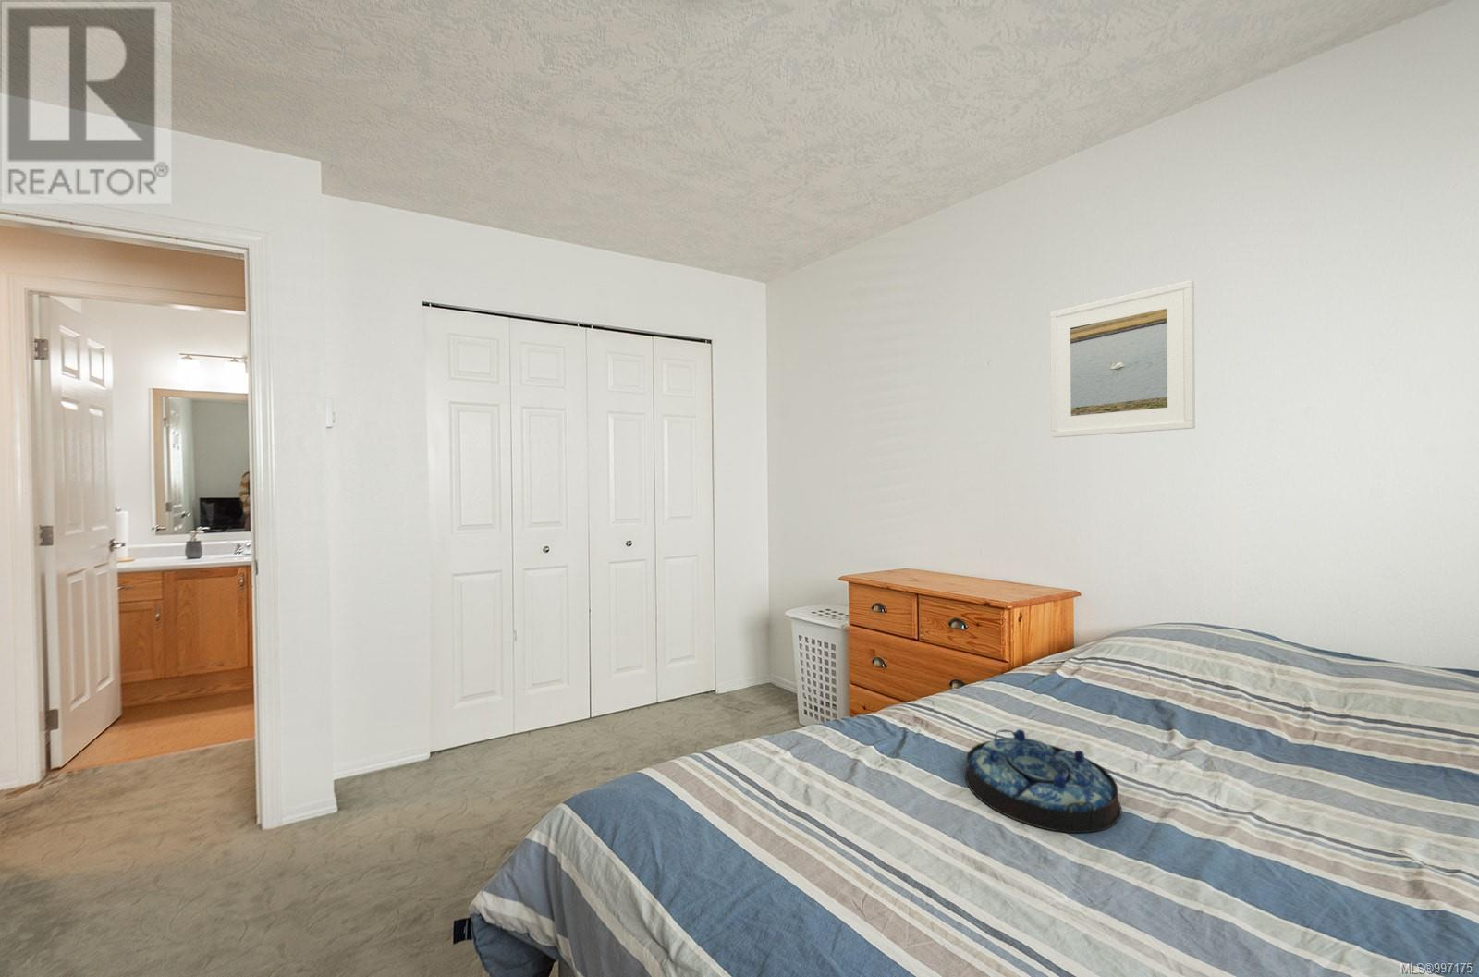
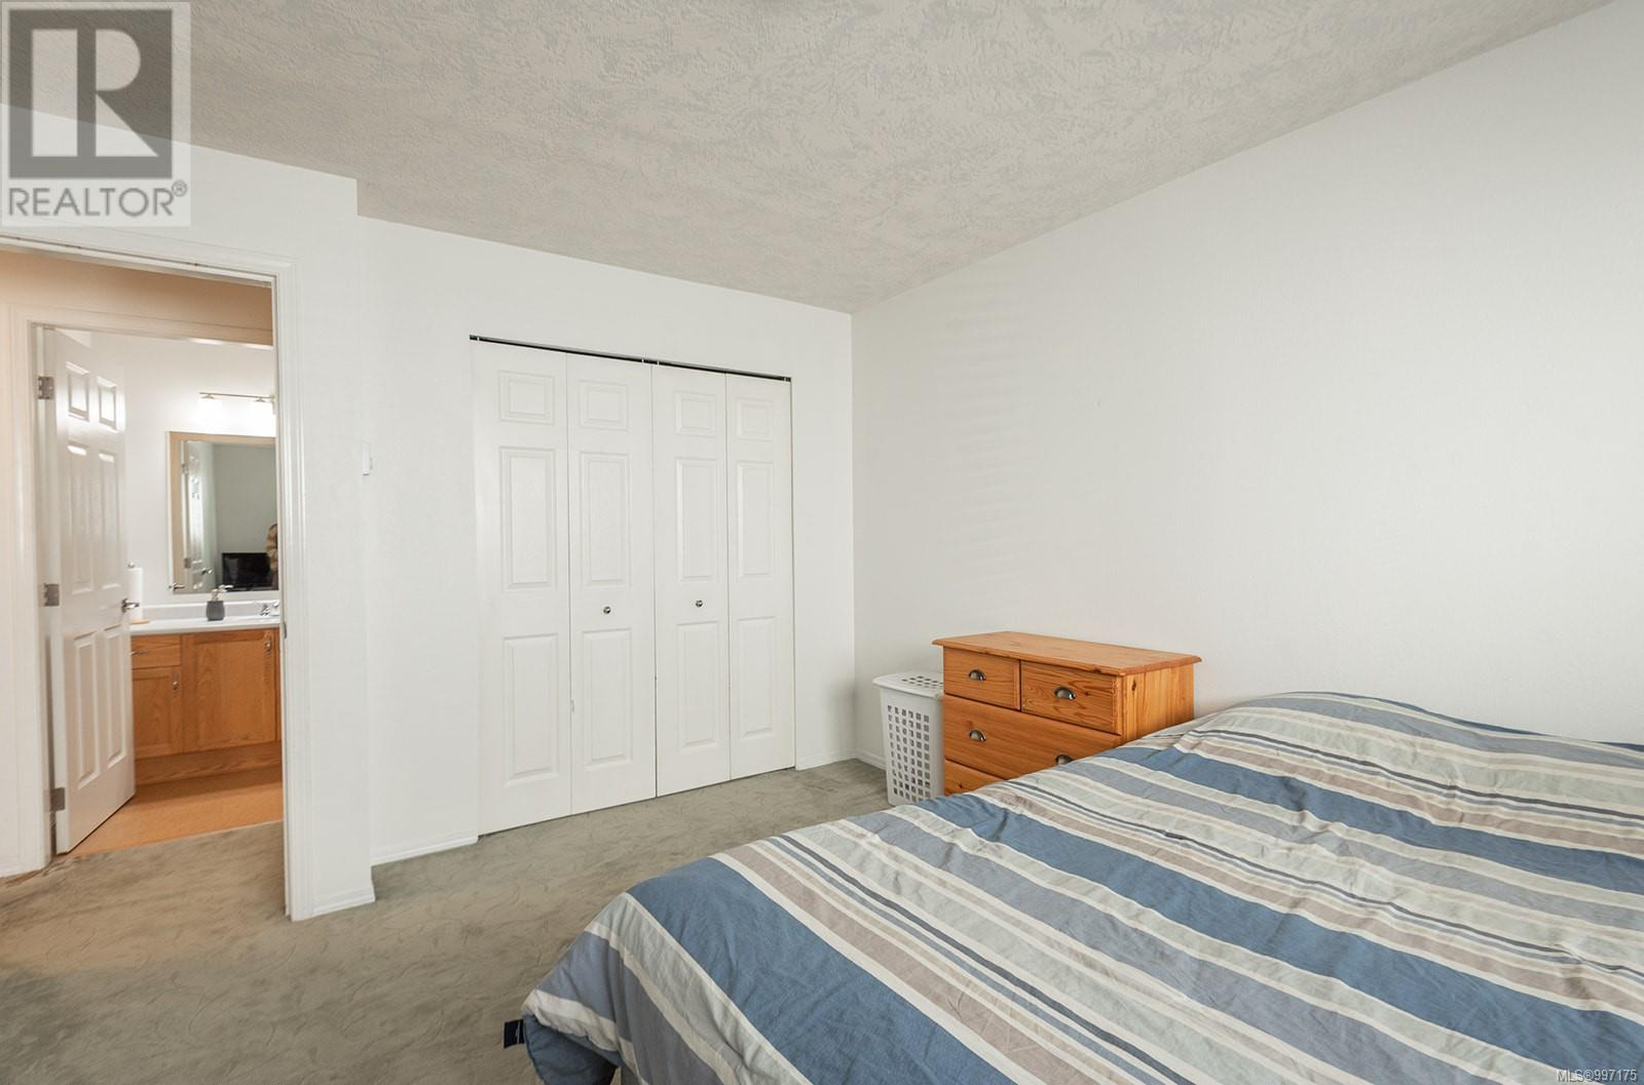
- serving tray [965,728,1123,834]
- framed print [1050,279,1196,438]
